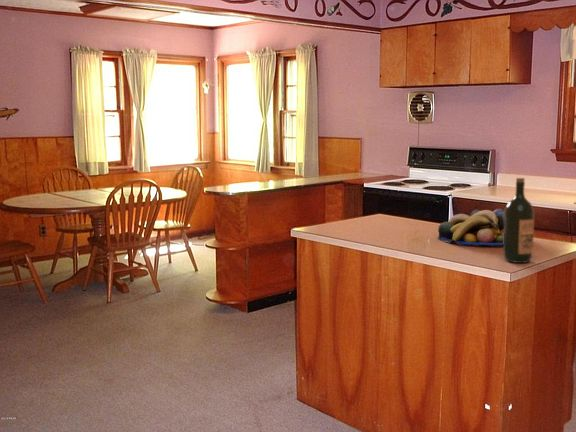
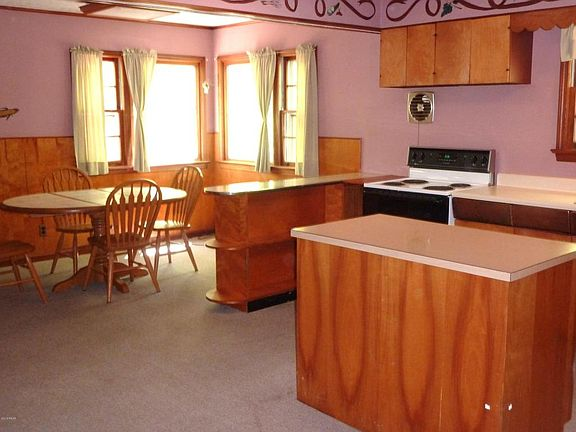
- wine bottle [502,177,535,264]
- fruit bowl [437,208,505,246]
